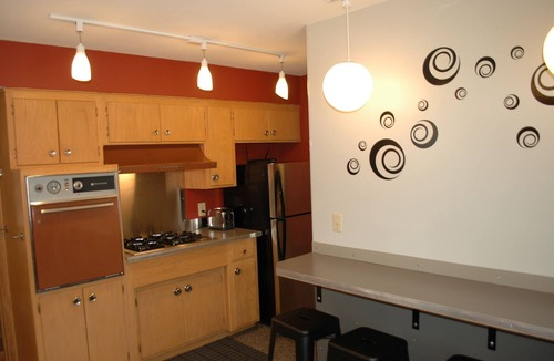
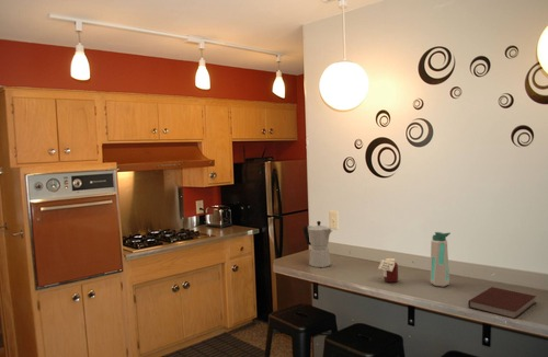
+ moka pot [301,220,333,268]
+ water bottle [430,231,452,288]
+ notebook [467,286,537,320]
+ jar [377,257,399,284]
